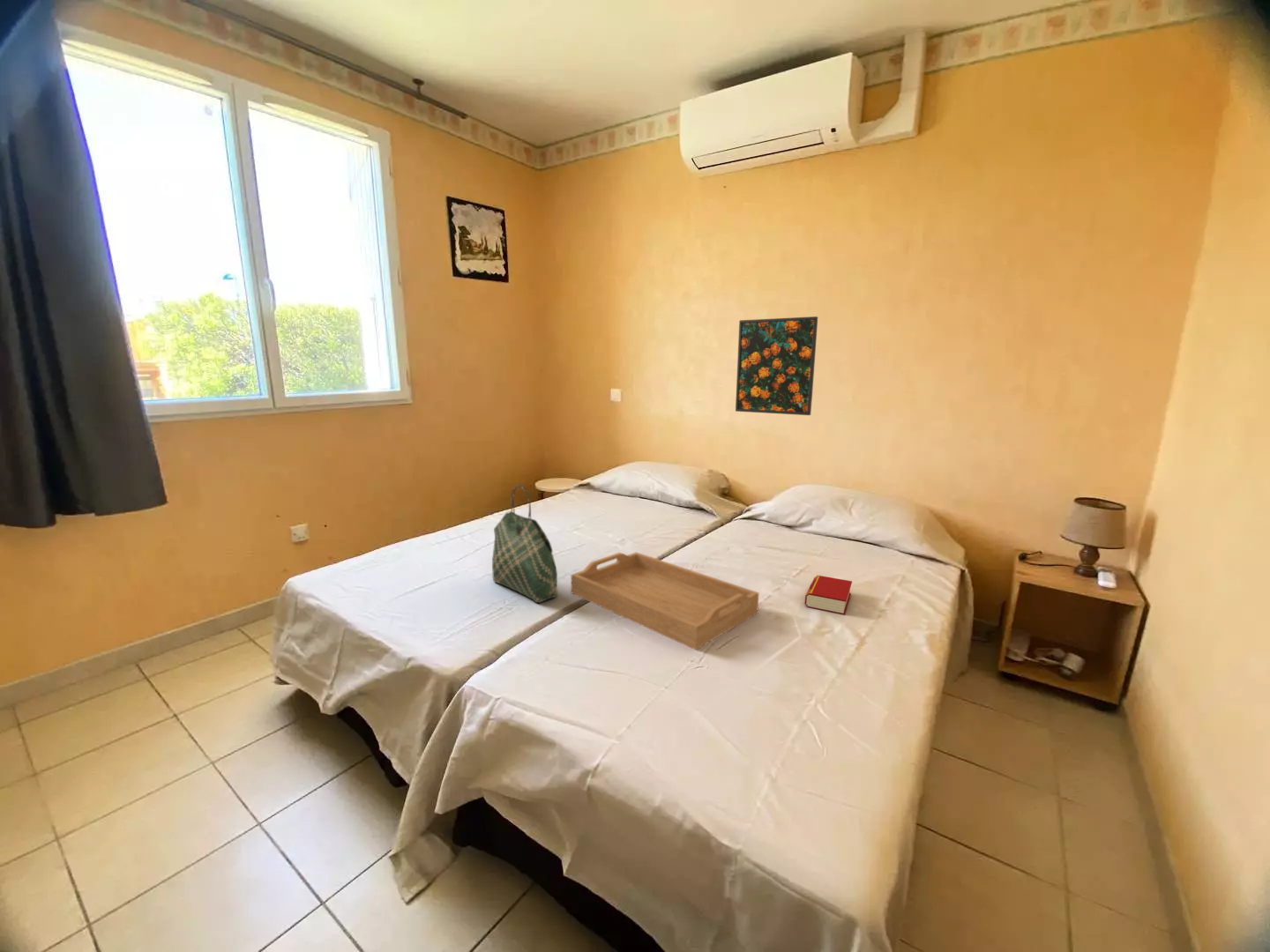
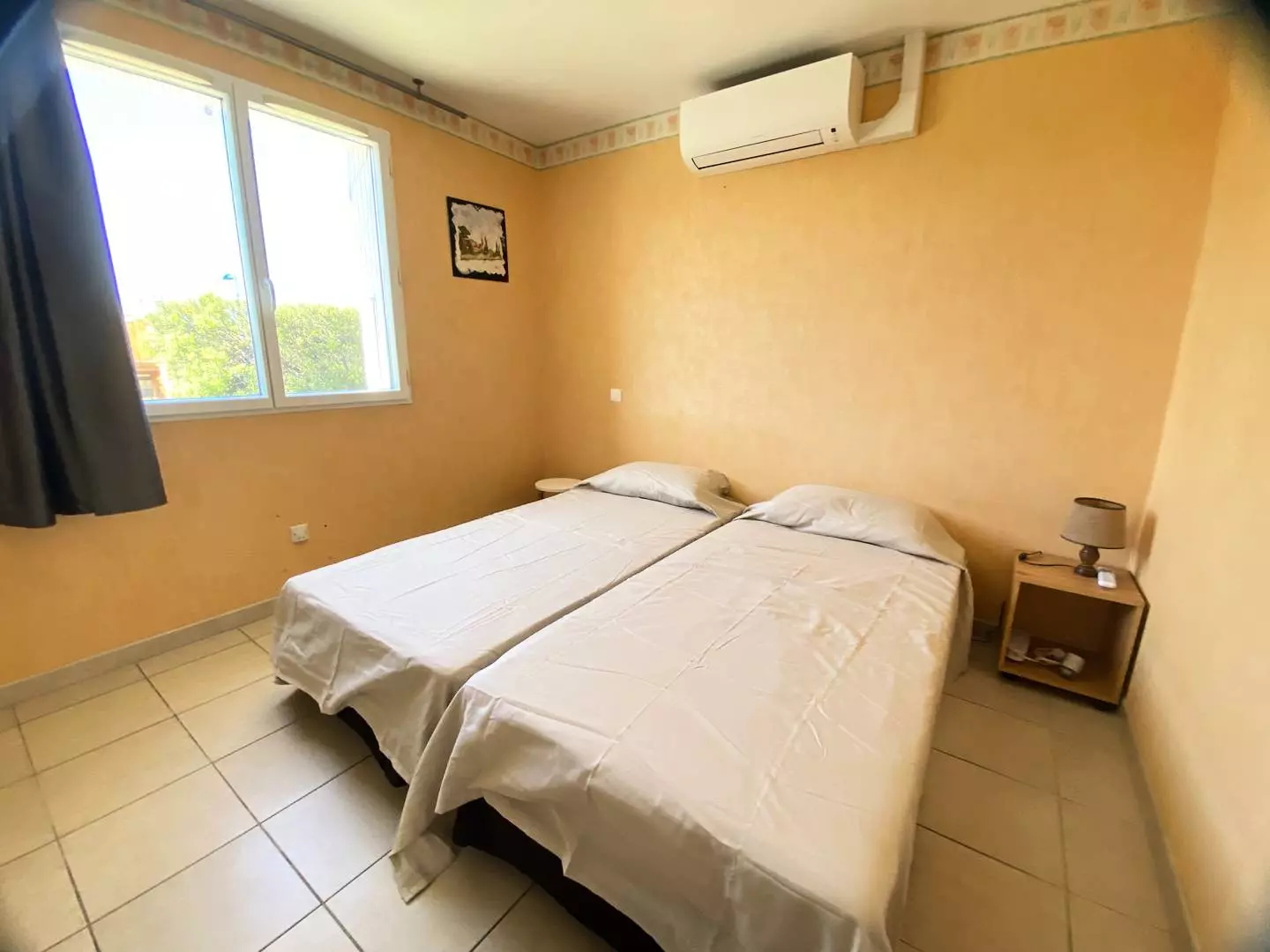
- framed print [735,316,818,416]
- tote bag [491,484,558,604]
- serving tray [571,551,759,651]
- book [804,575,853,615]
